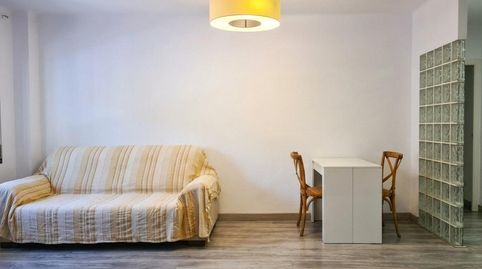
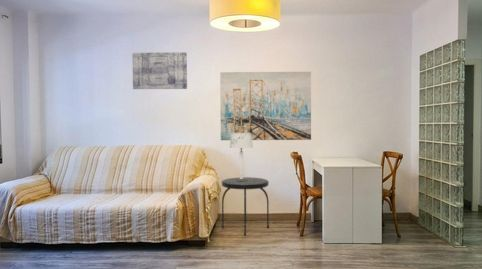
+ side table [221,176,270,236]
+ wall art [131,51,188,90]
+ table lamp [229,133,254,181]
+ wall art [219,71,312,141]
